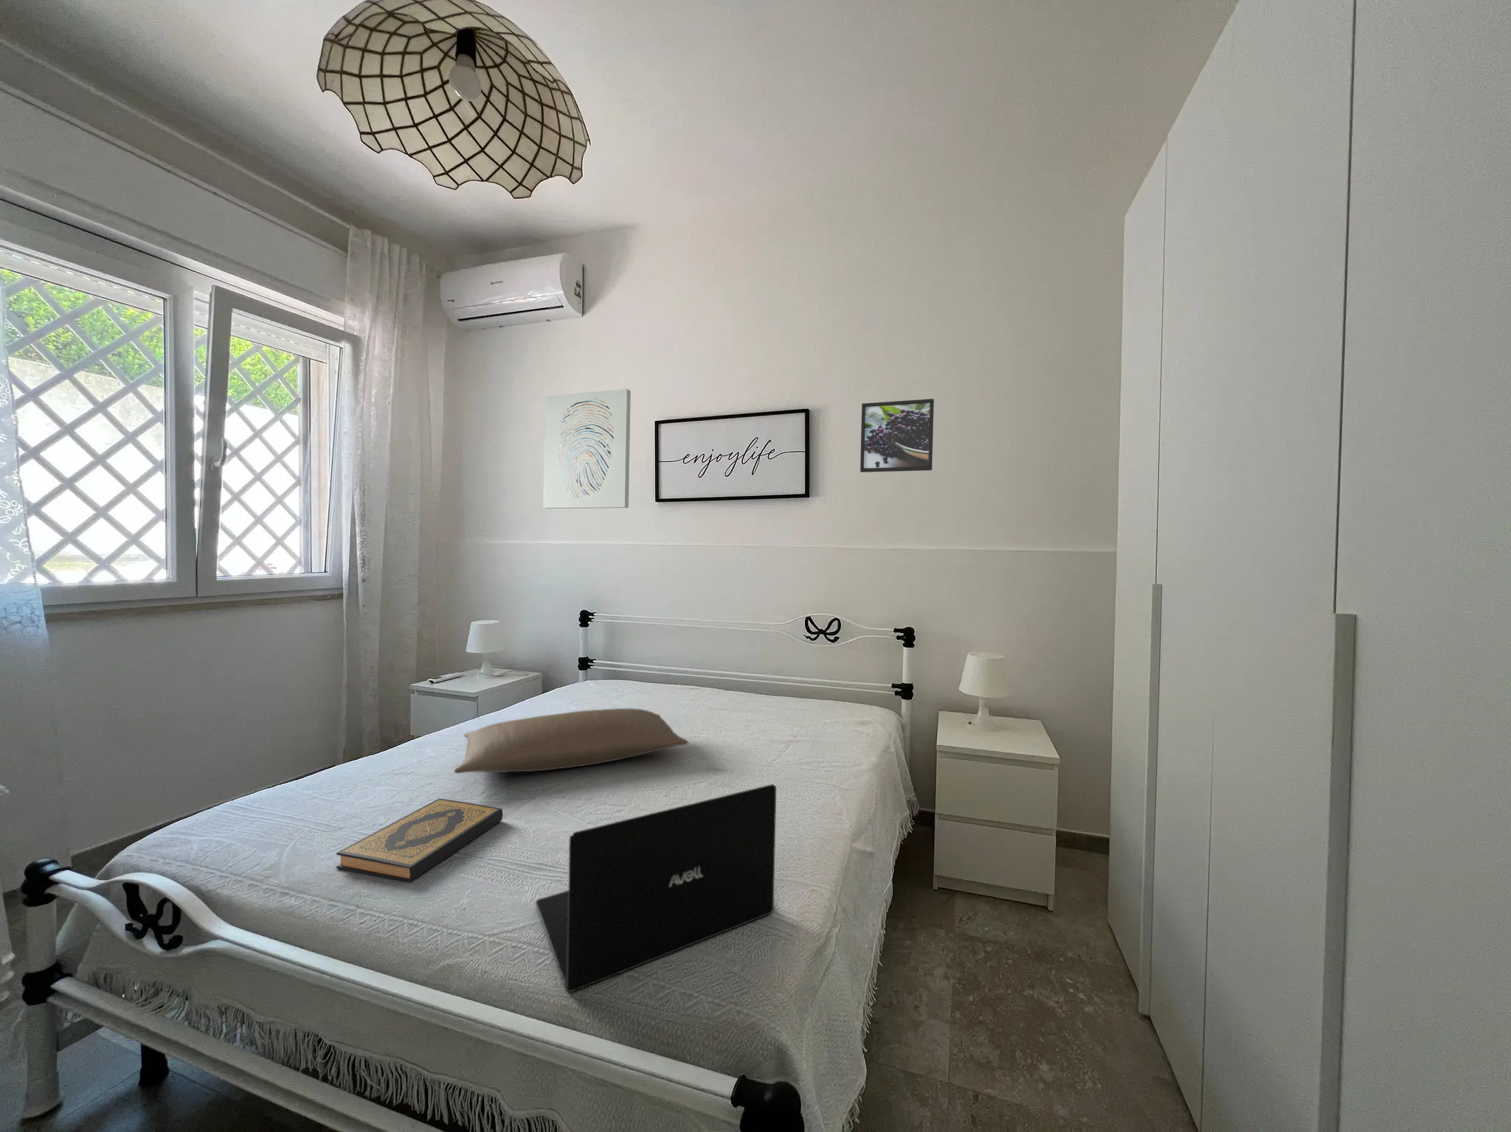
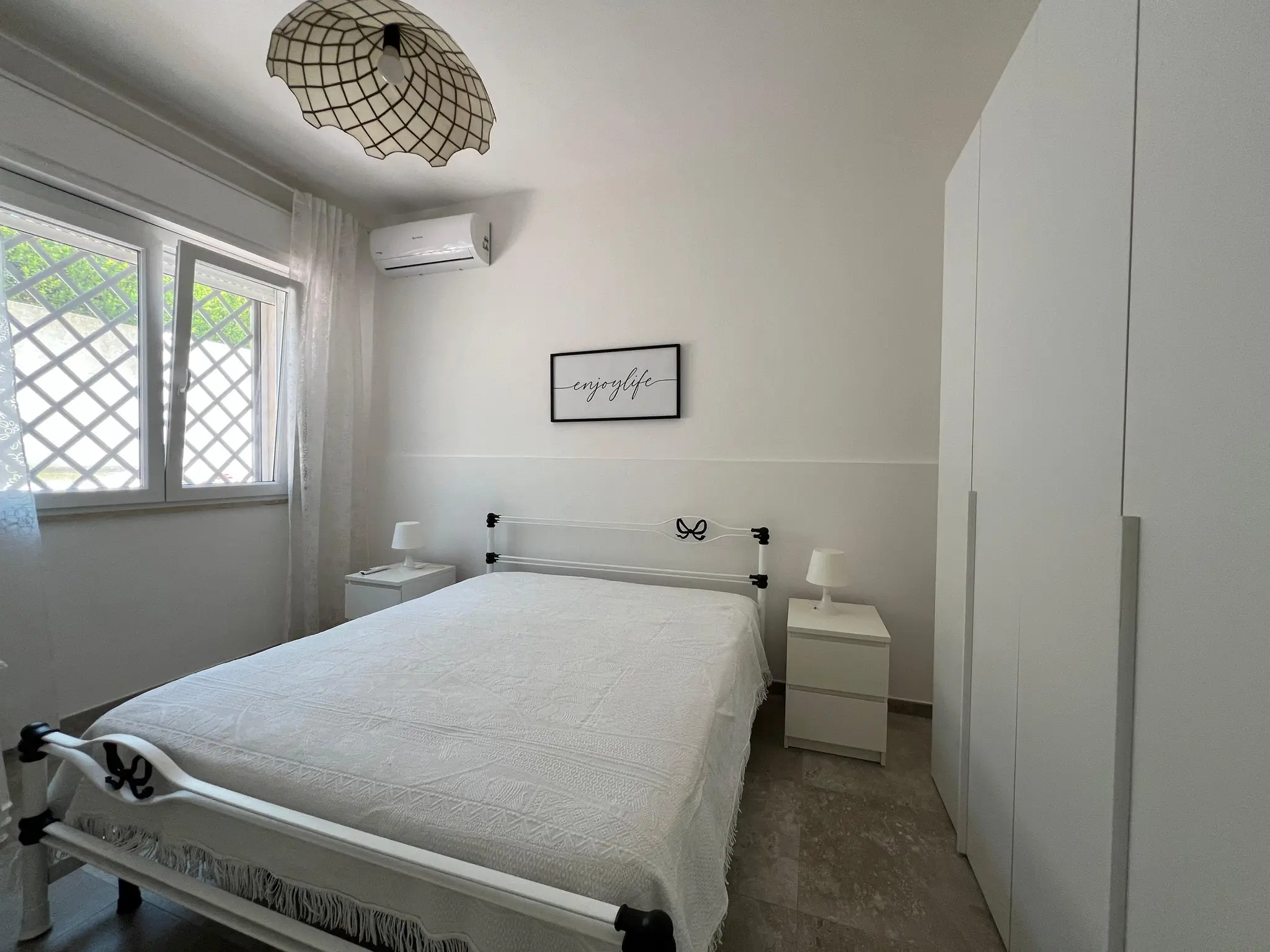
- hardback book [336,798,503,882]
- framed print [859,398,935,473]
- wall art [543,389,632,509]
- laptop [535,784,777,993]
- pillow [453,708,689,774]
